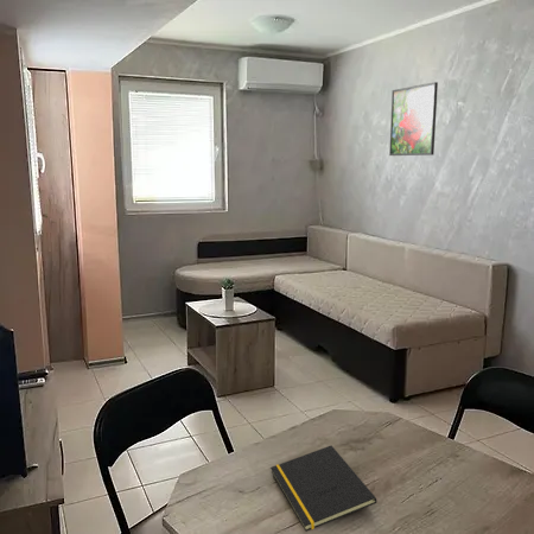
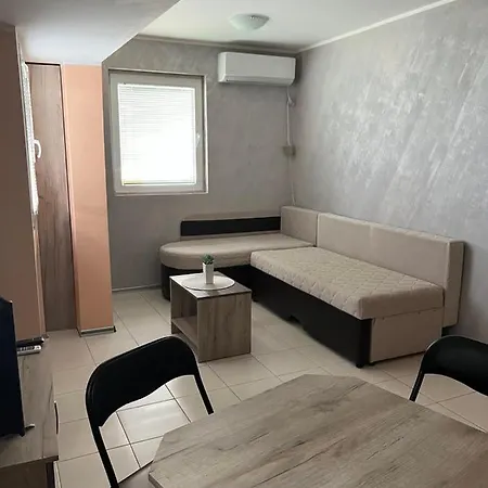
- notepad [269,445,377,533]
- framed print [388,81,439,157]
